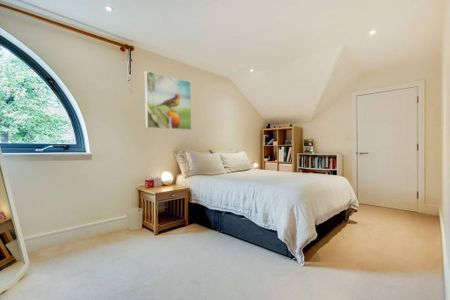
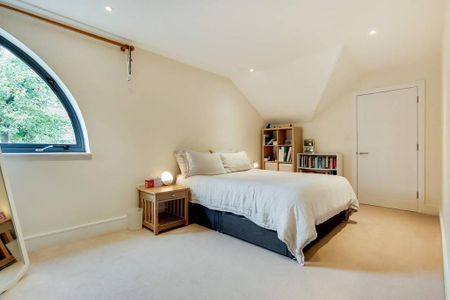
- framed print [144,70,192,131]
